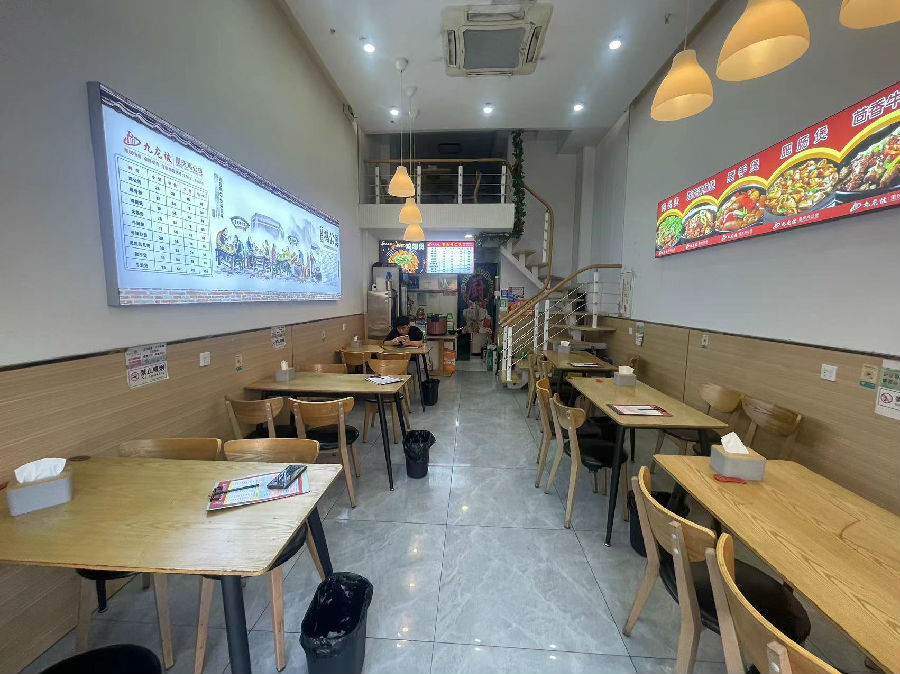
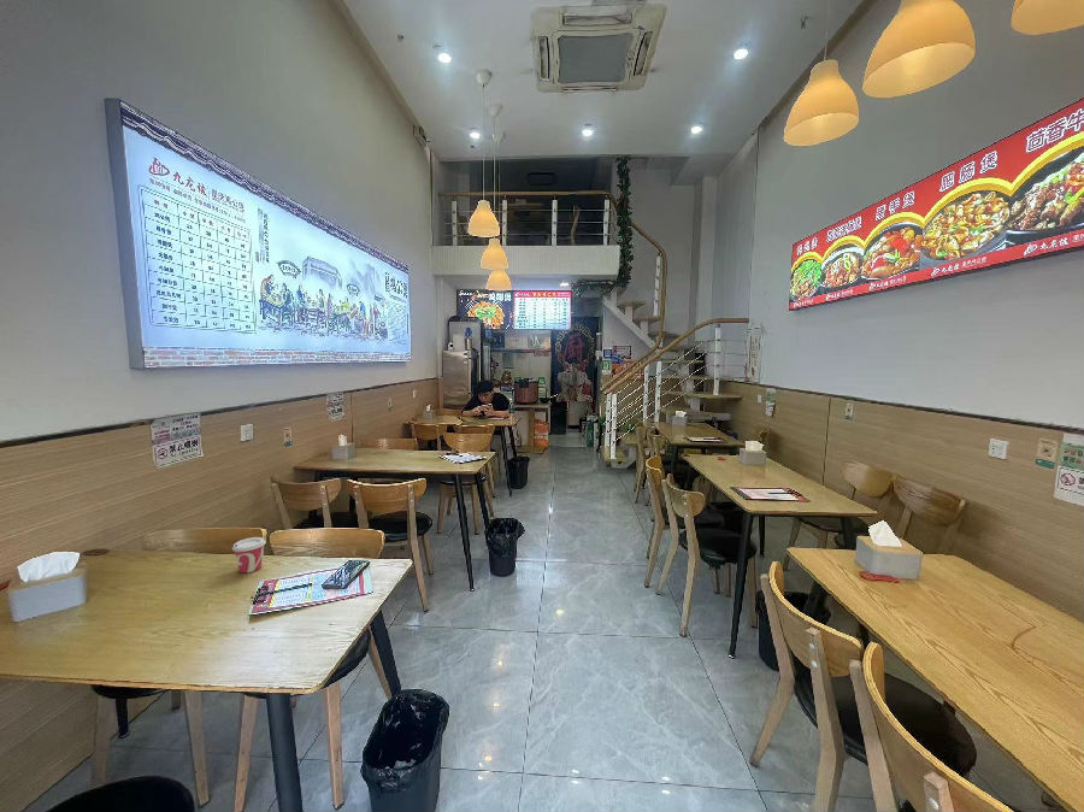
+ cup [231,536,267,573]
